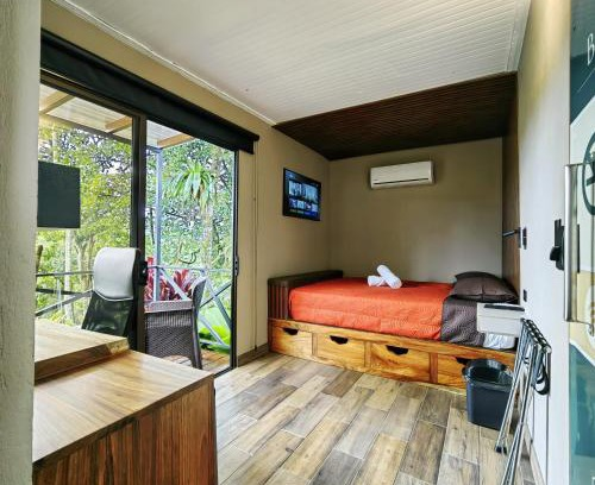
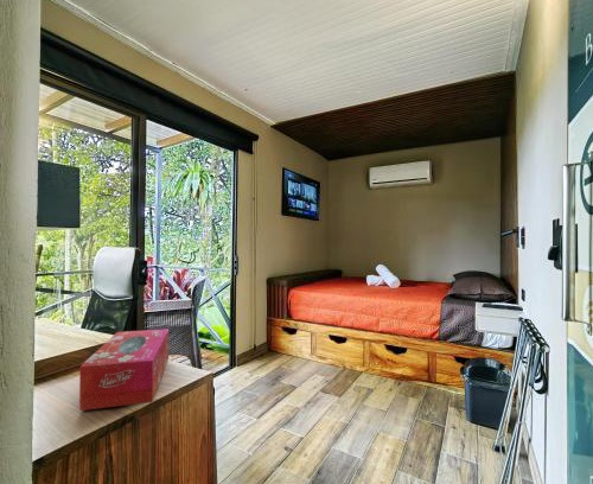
+ tissue box [78,327,170,412]
